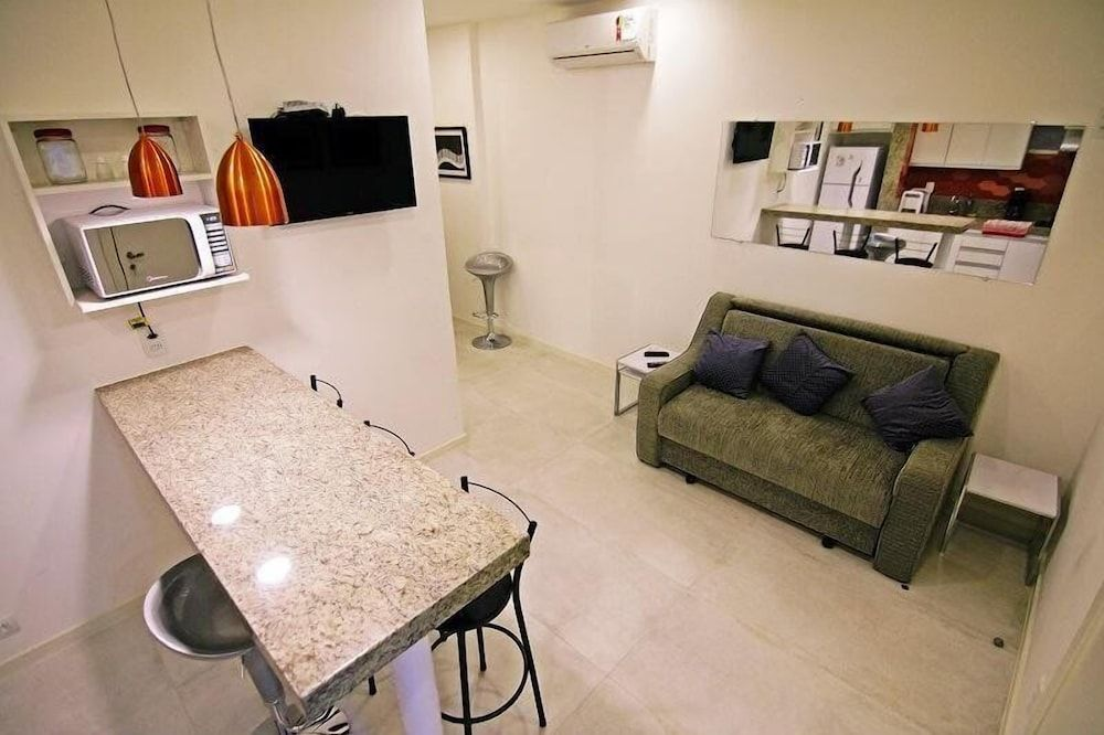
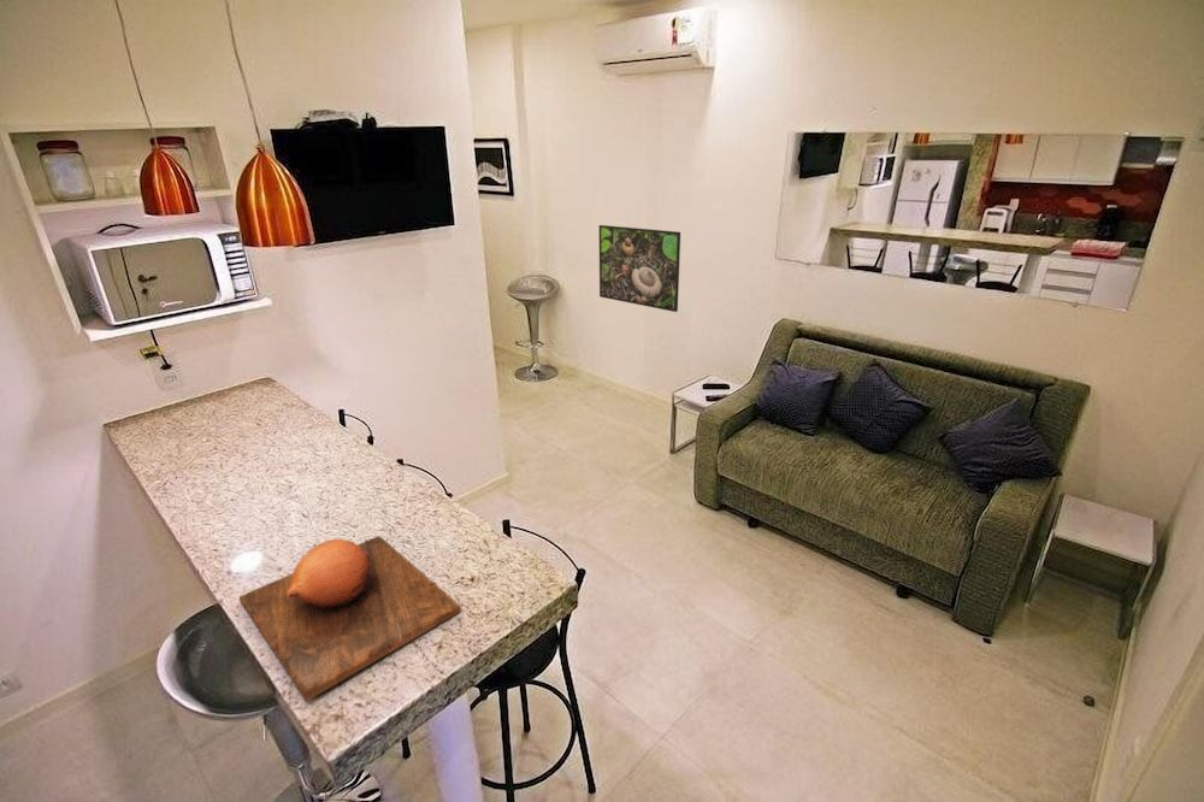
+ chopping board [238,535,462,702]
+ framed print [598,224,681,313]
